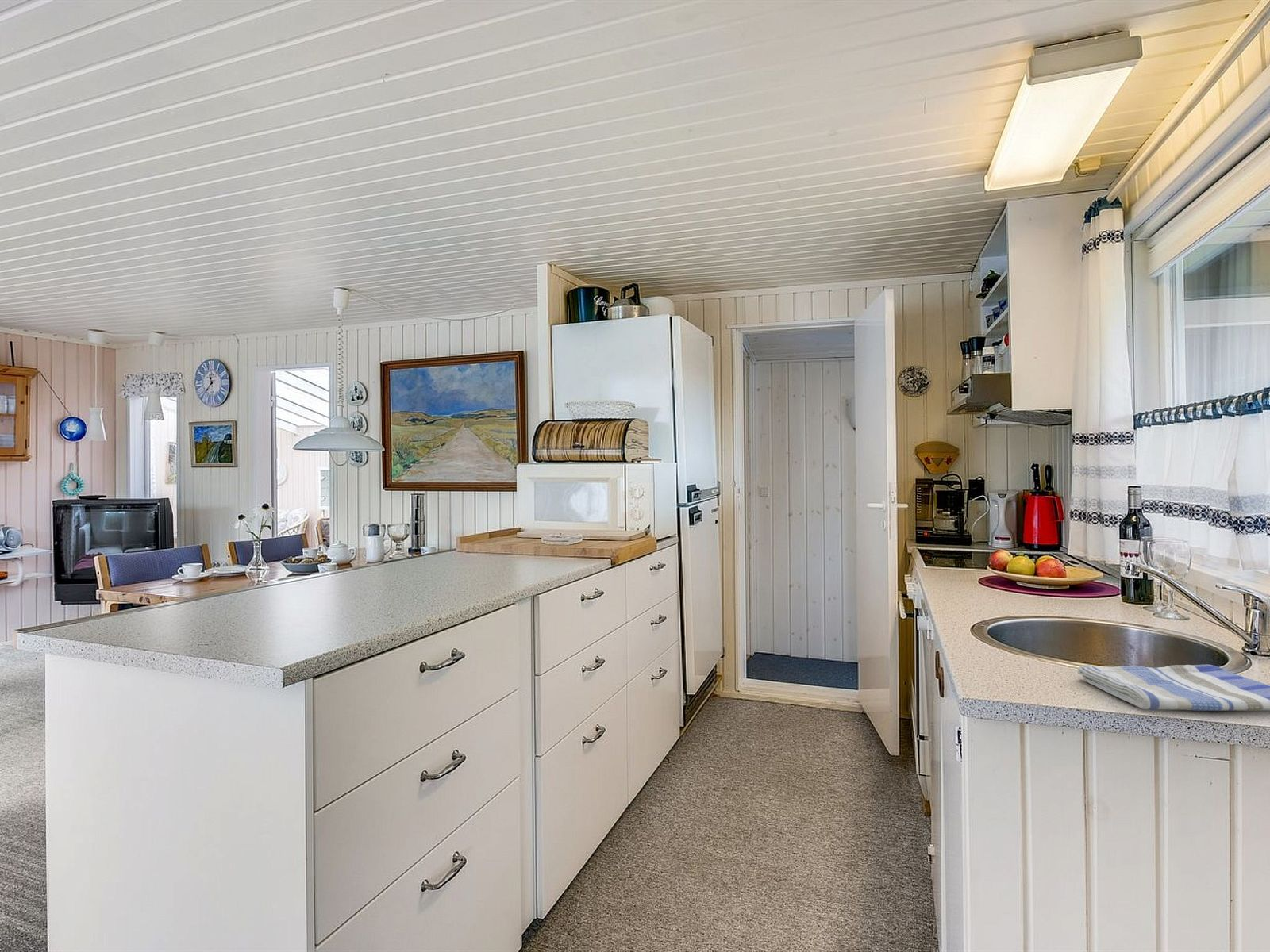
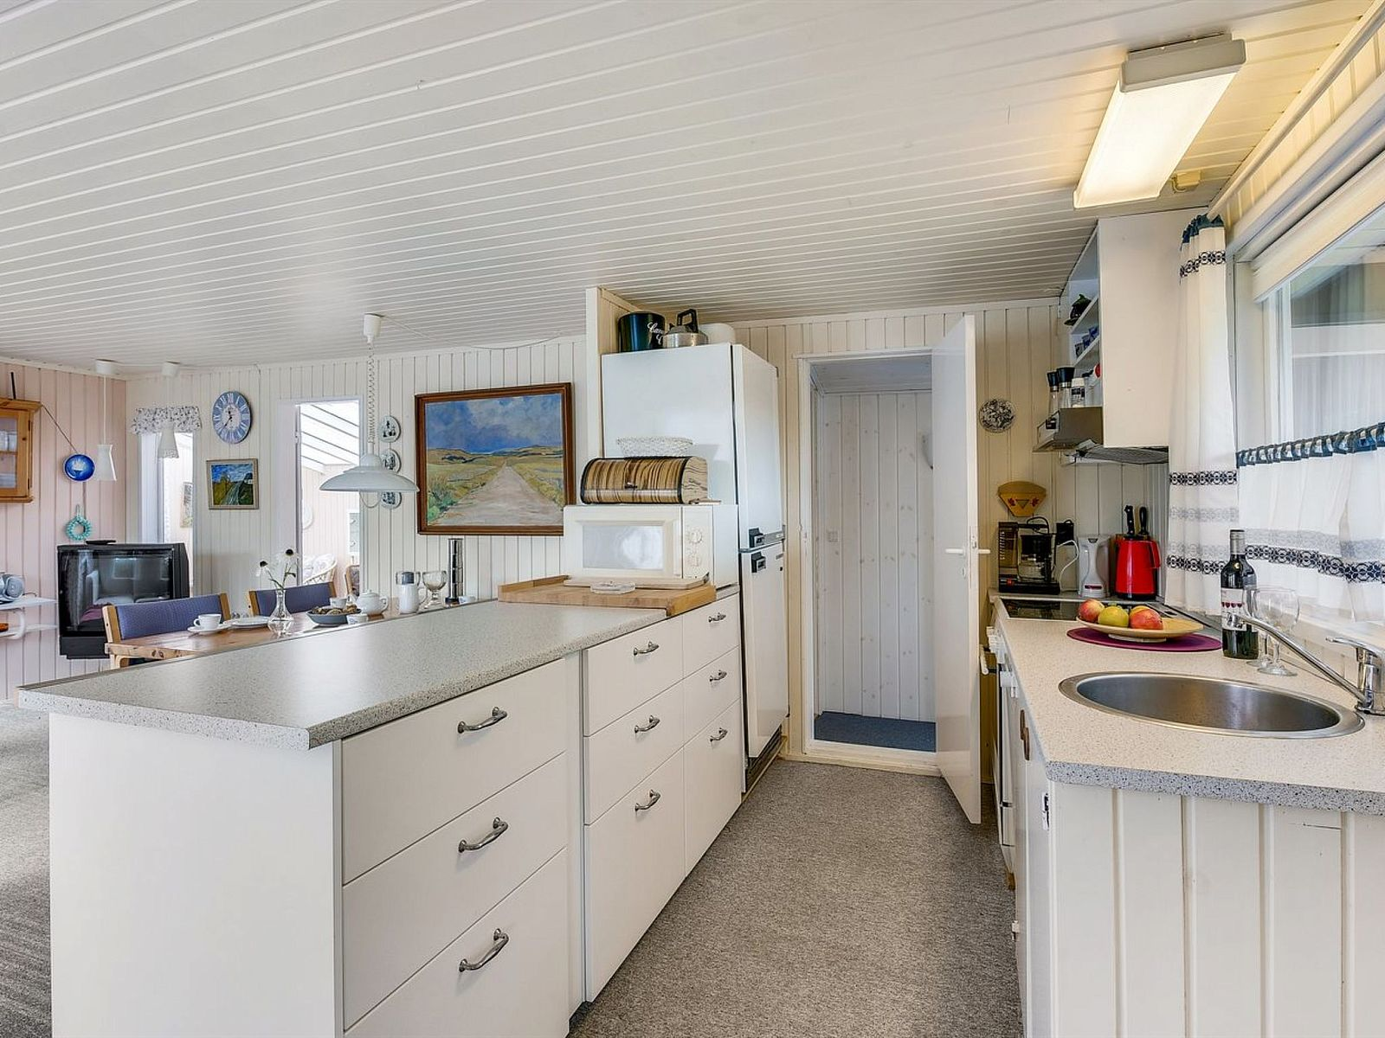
- dish towel [1077,663,1270,712]
